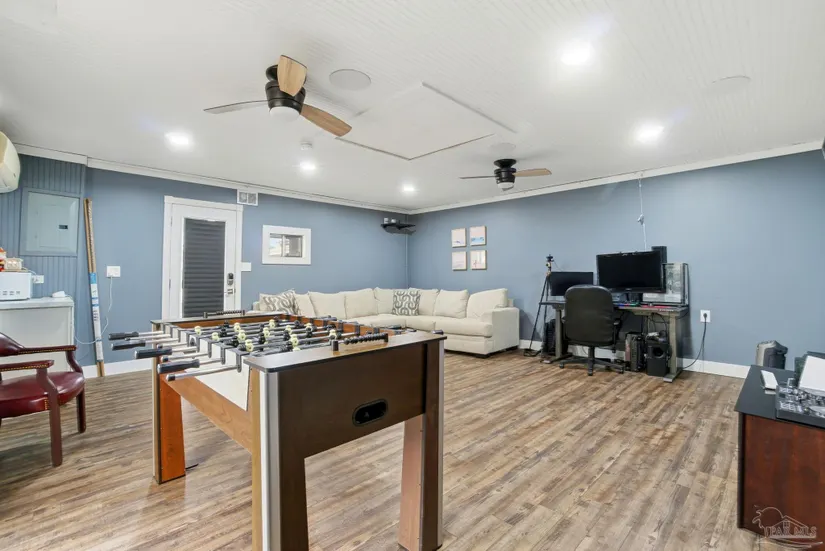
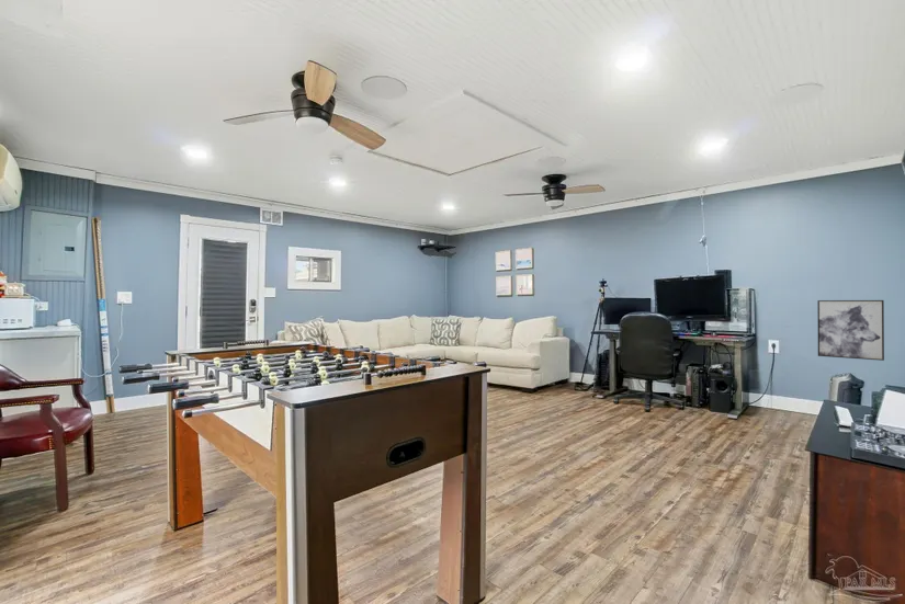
+ wall art [816,299,885,362]
